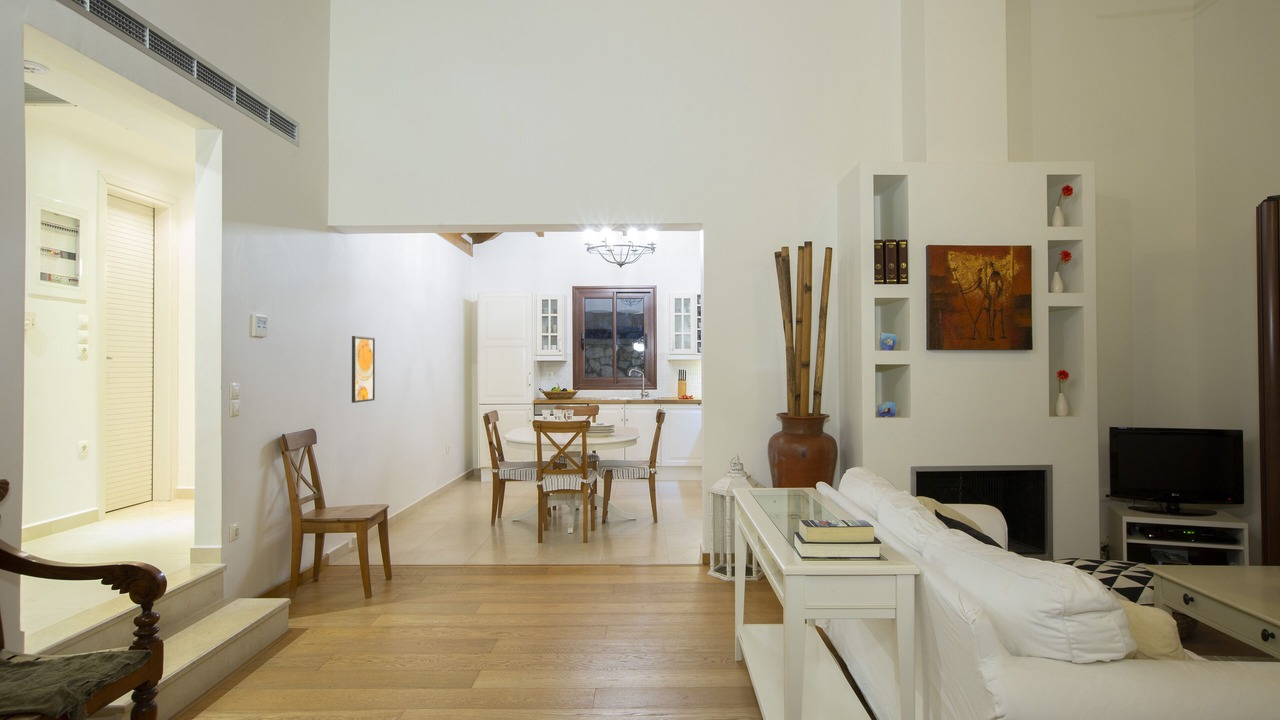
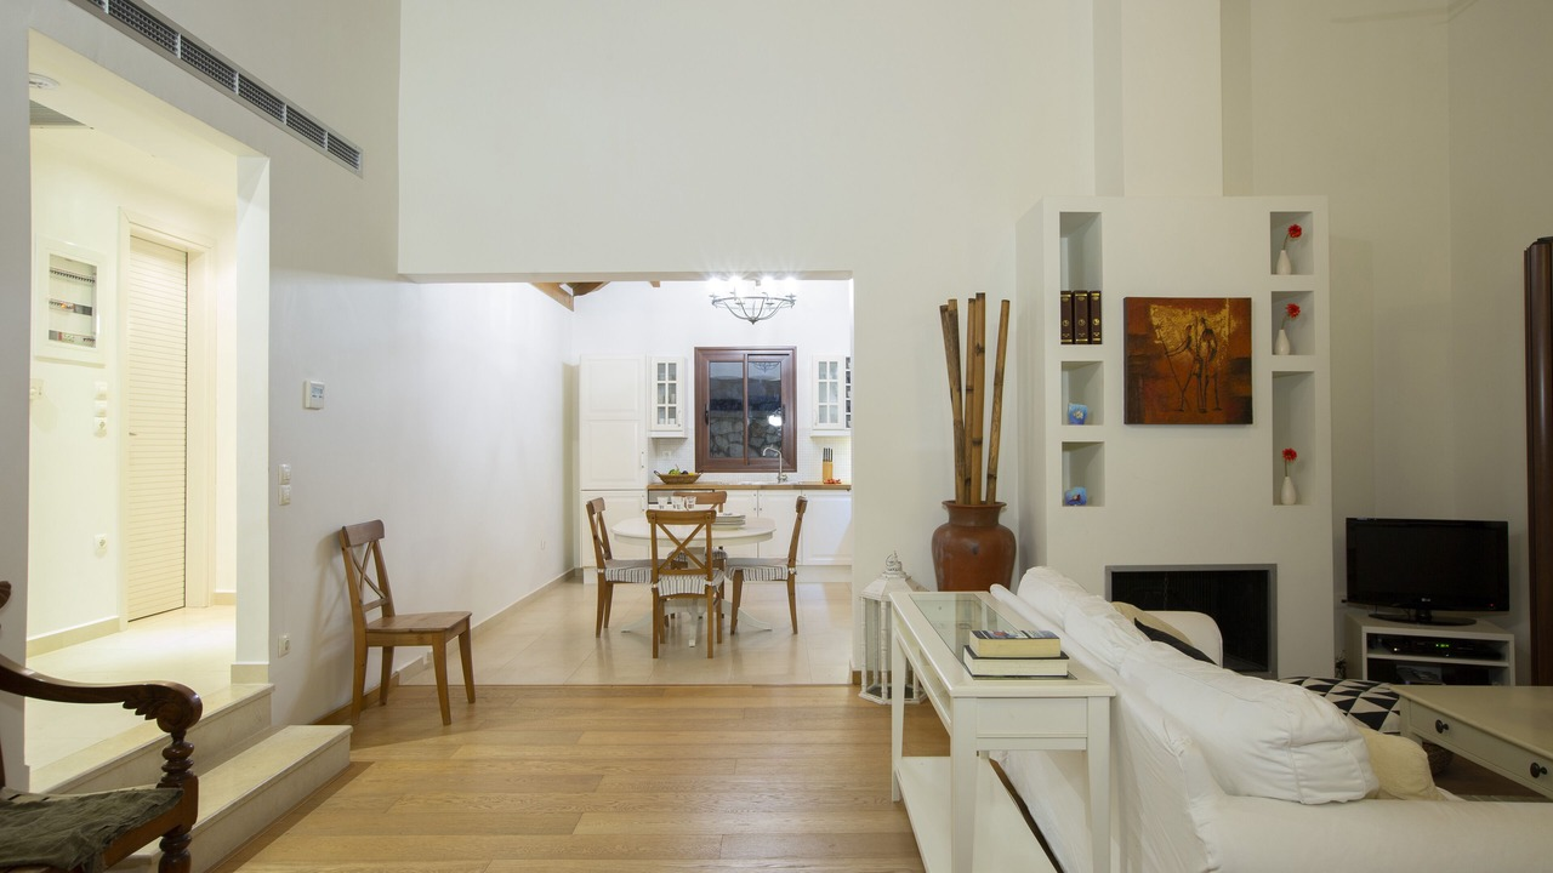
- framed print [351,335,376,404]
